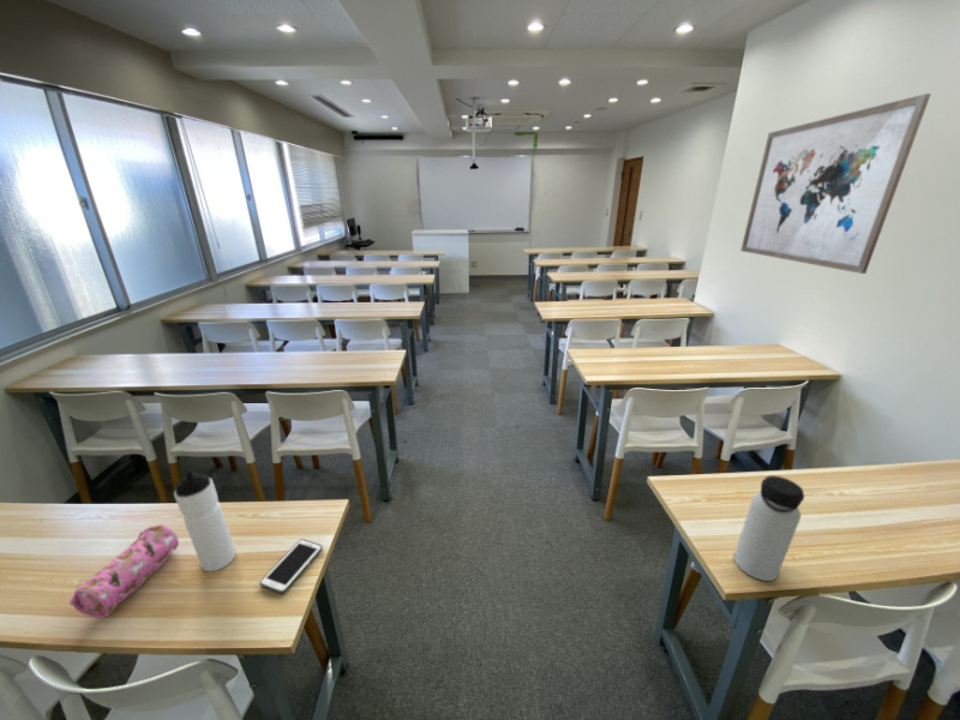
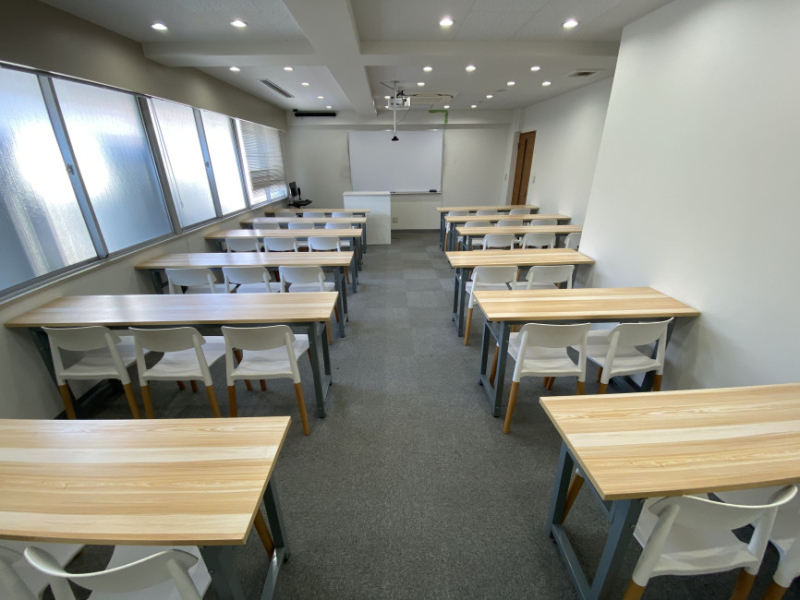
- water bottle [173,472,238,572]
- water bottle [733,474,806,582]
- pencil case [68,523,180,619]
- wall art [739,92,932,275]
- cell phone [258,538,324,595]
